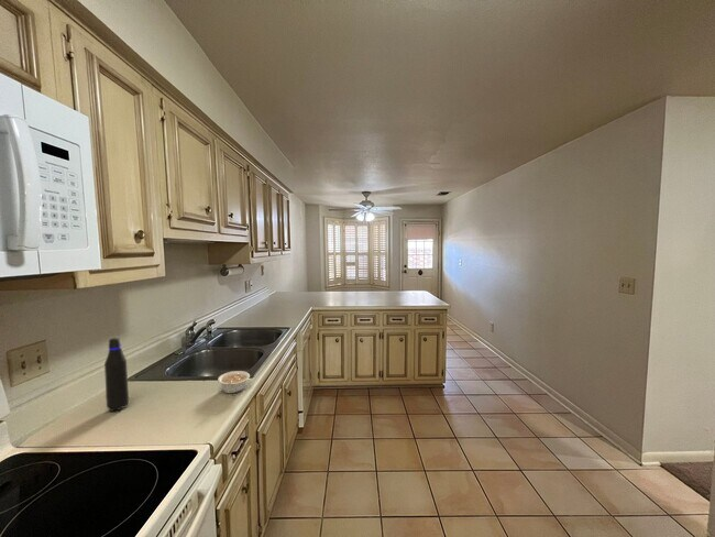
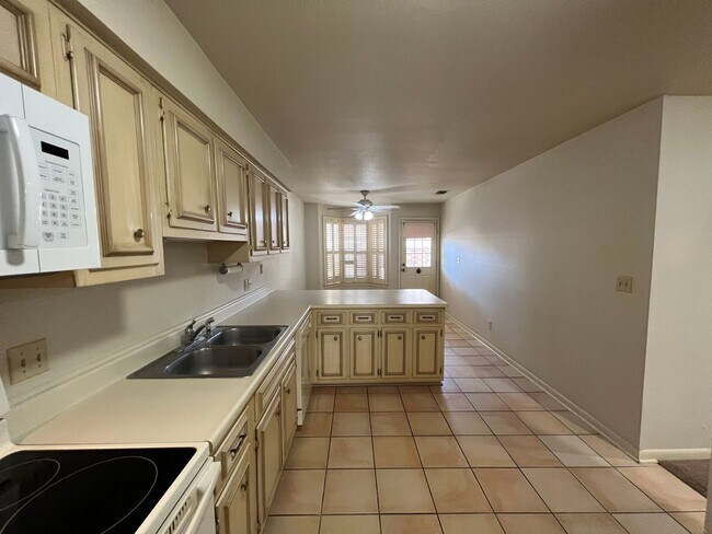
- water bottle [103,337,130,413]
- legume [217,370,251,394]
